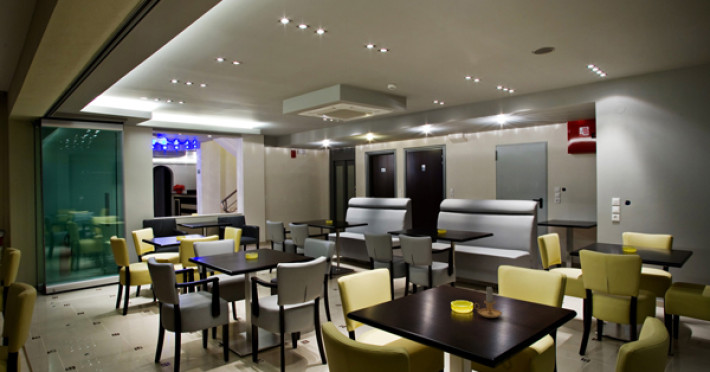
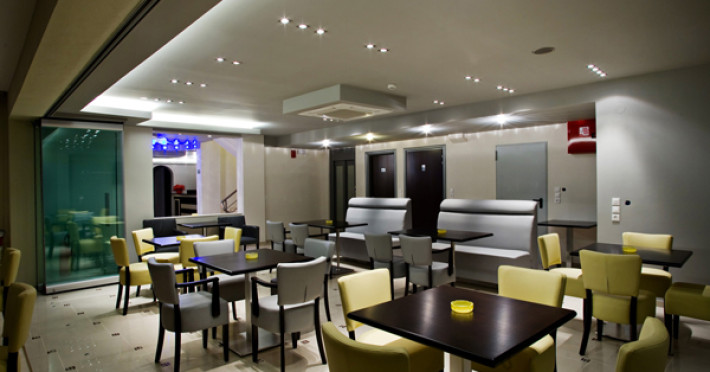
- candle [473,285,503,319]
